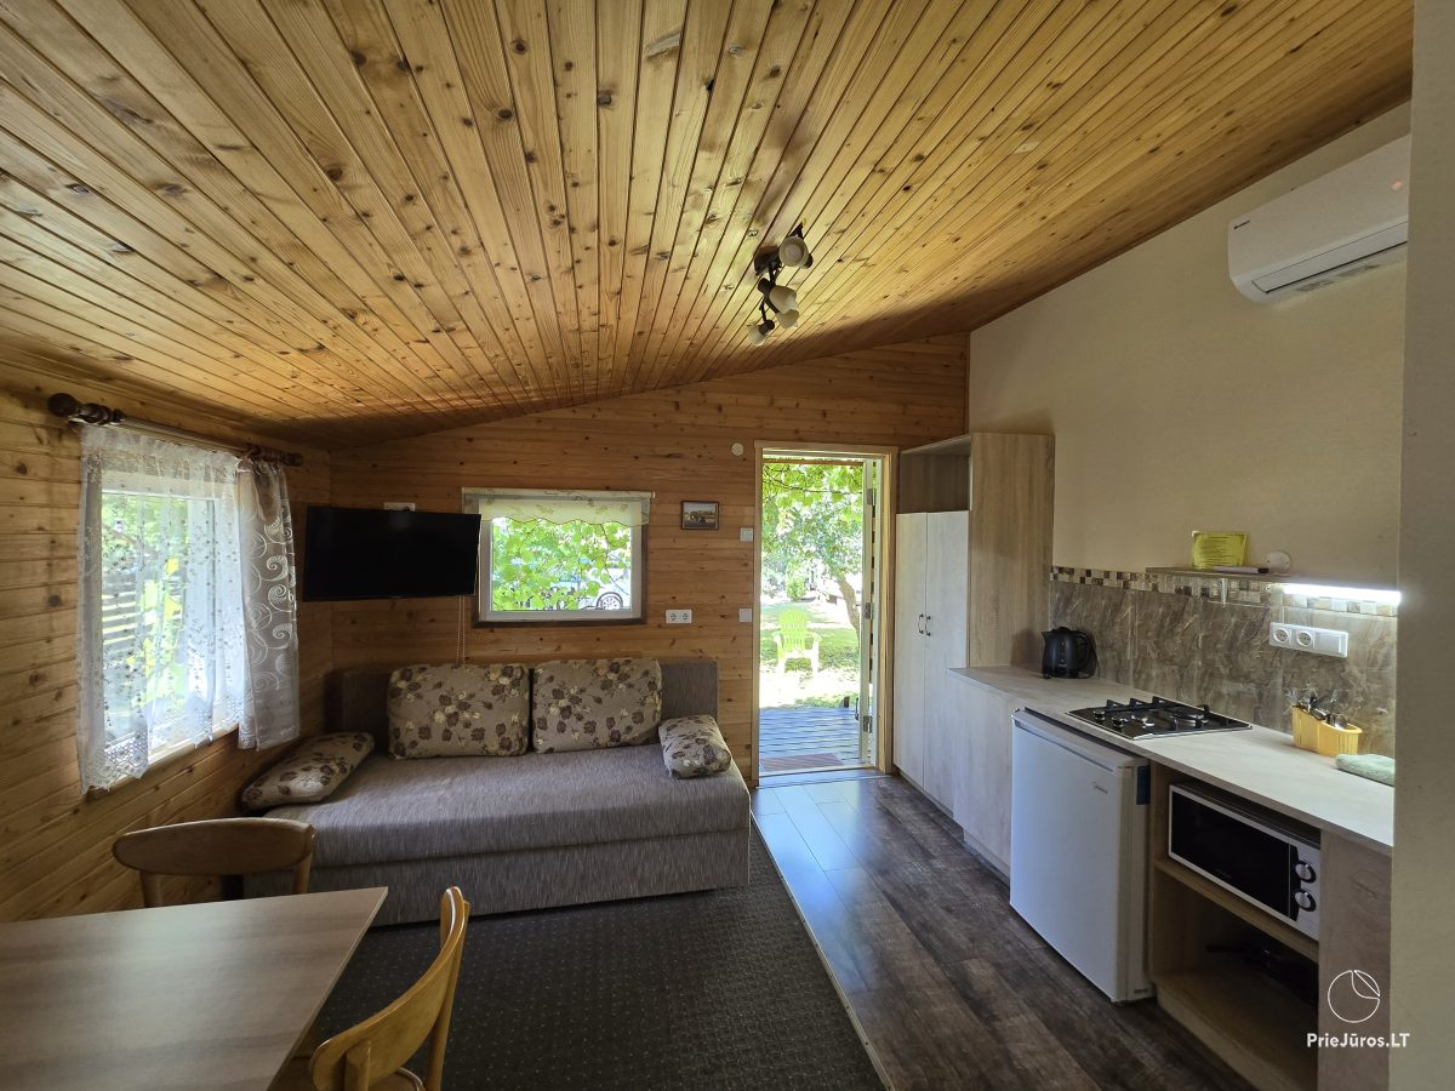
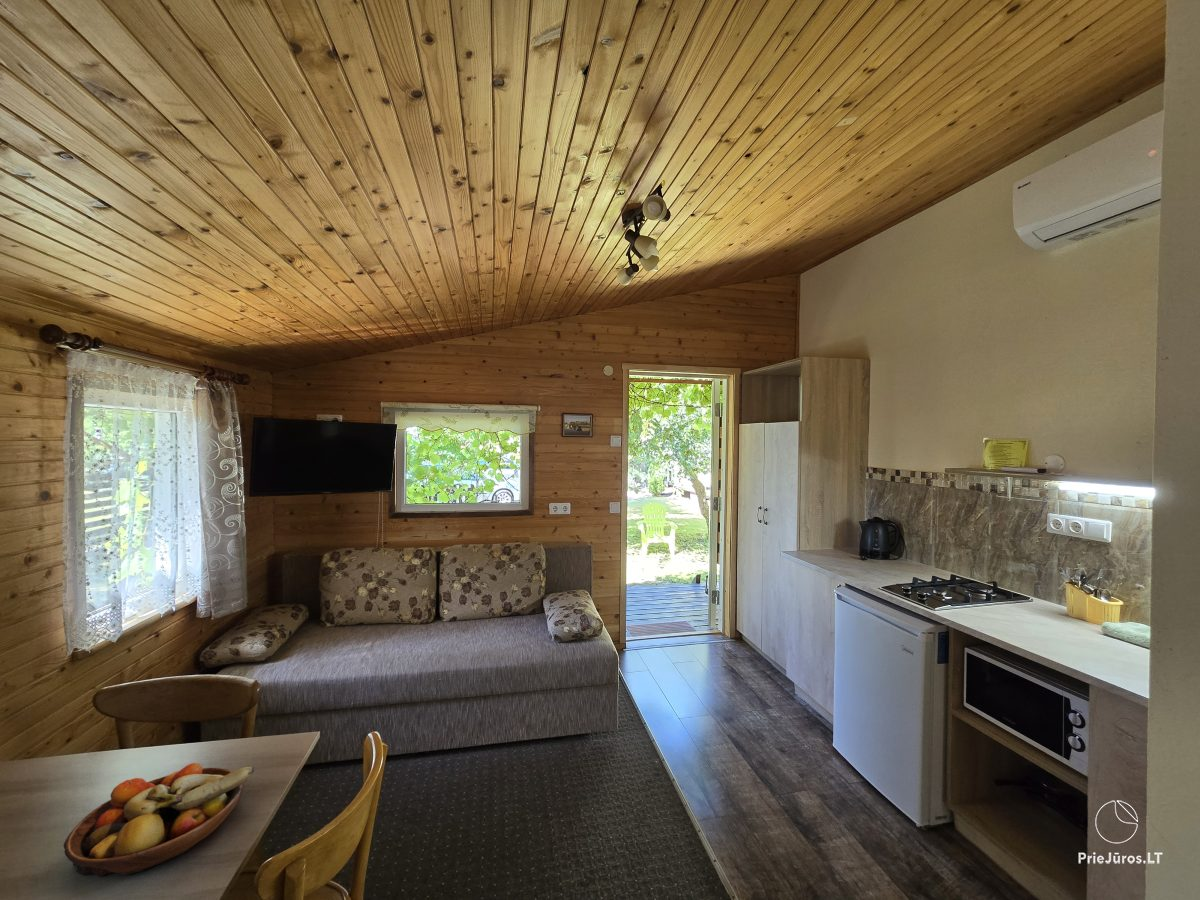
+ fruit bowl [62,762,255,877]
